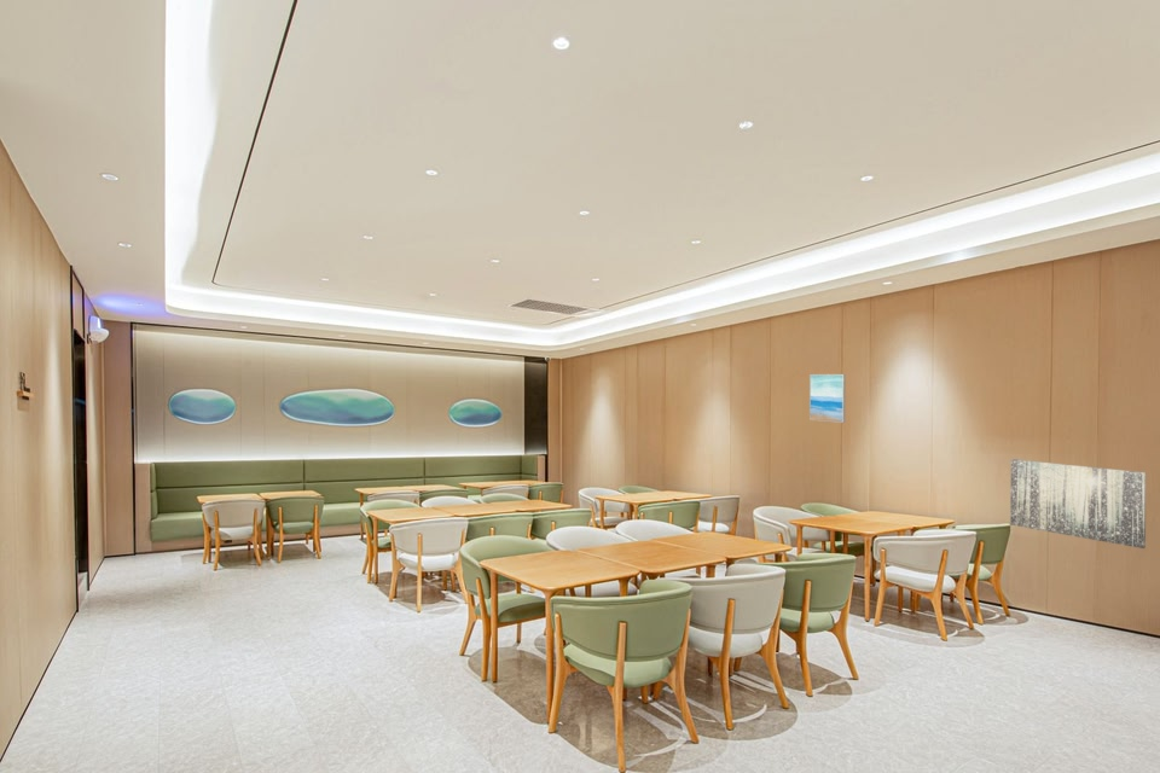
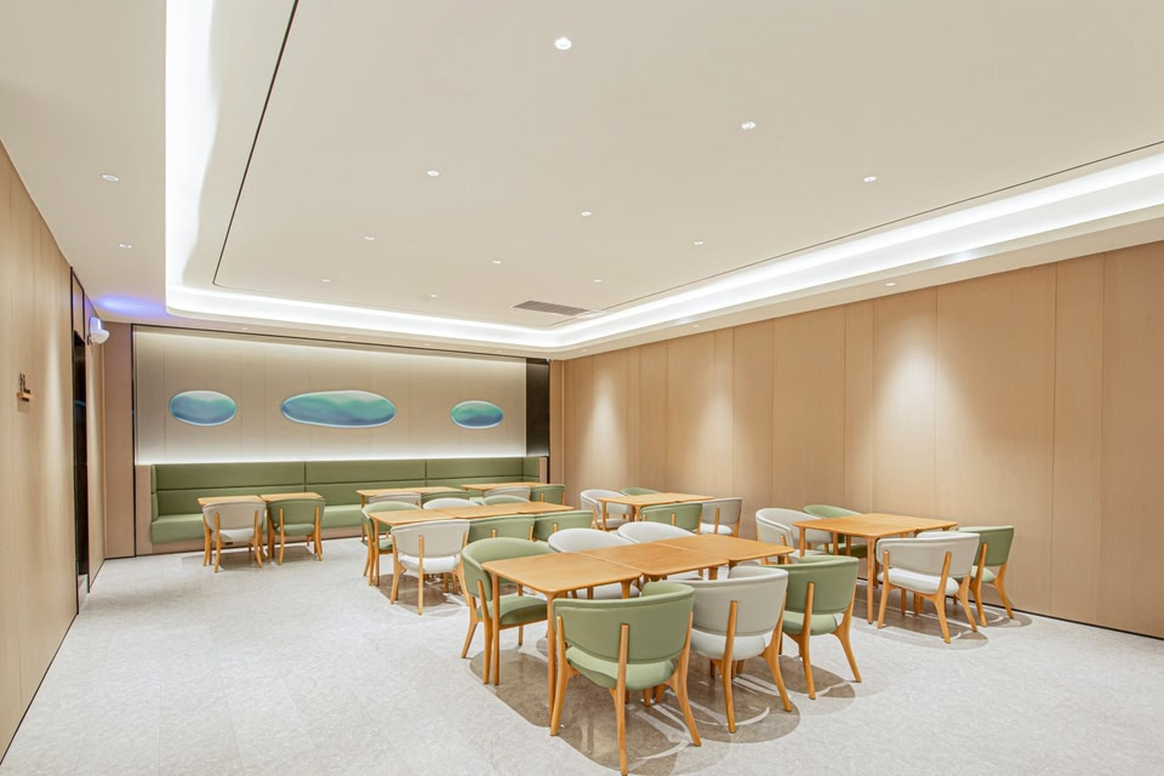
- wall art [808,373,847,424]
- wall art [1009,458,1148,550]
